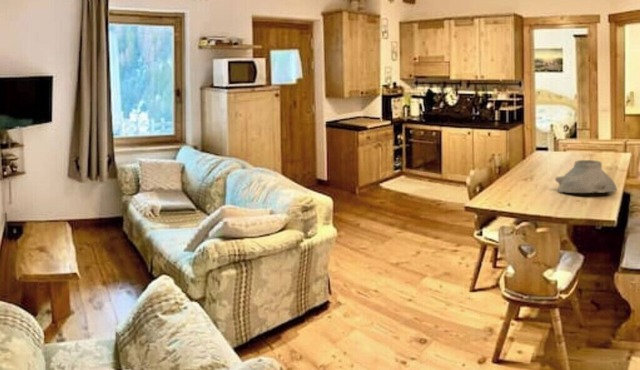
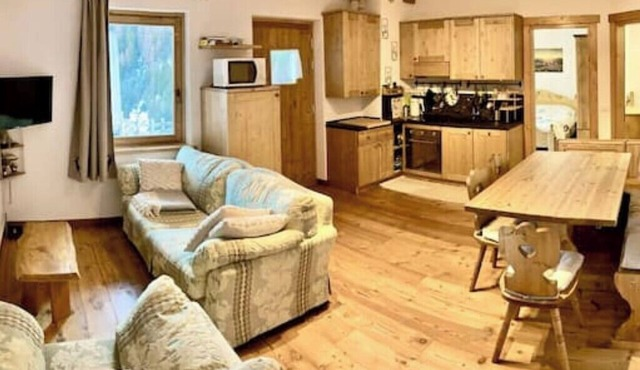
- vase [554,159,618,194]
